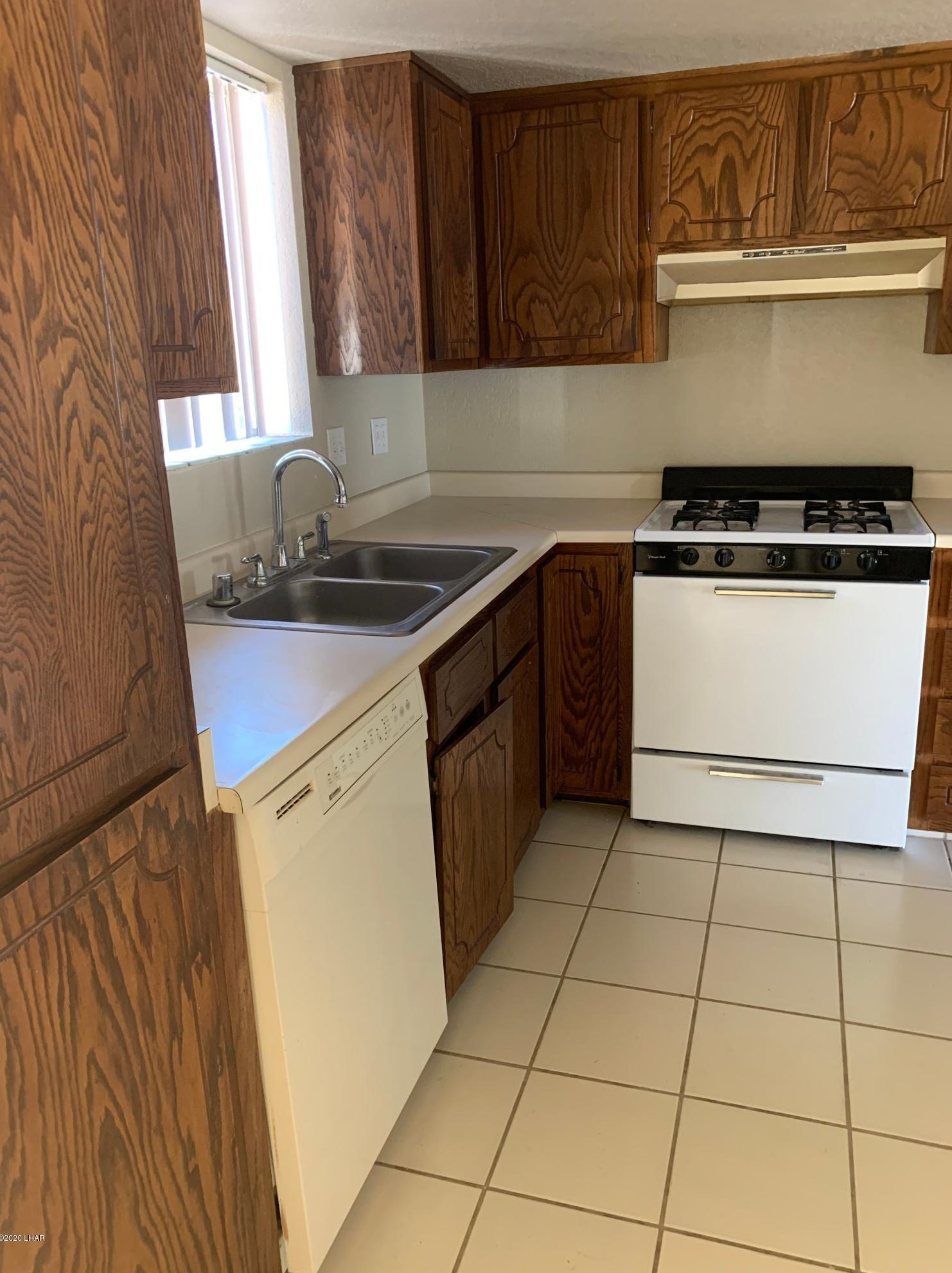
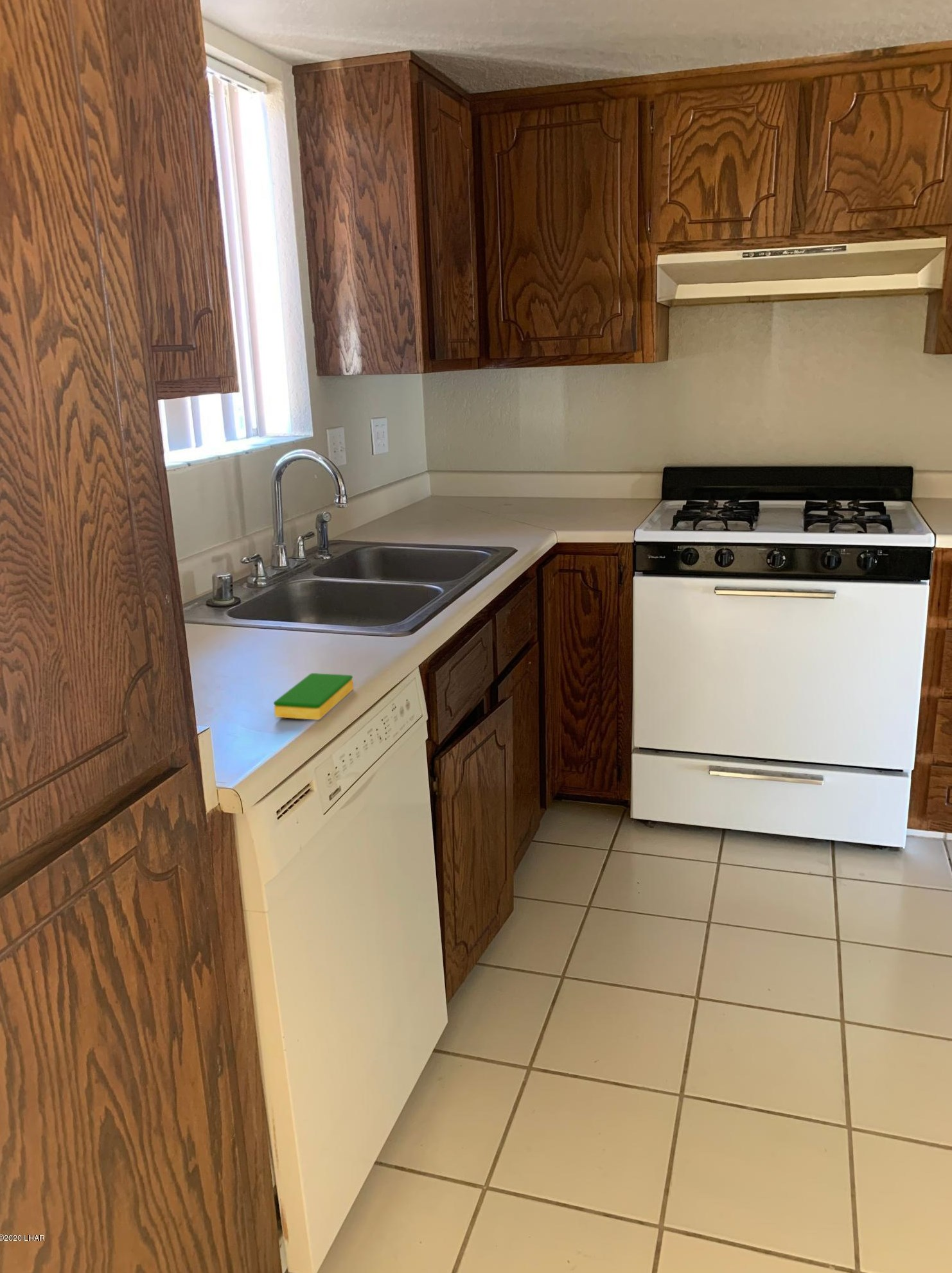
+ dish sponge [273,672,354,721]
